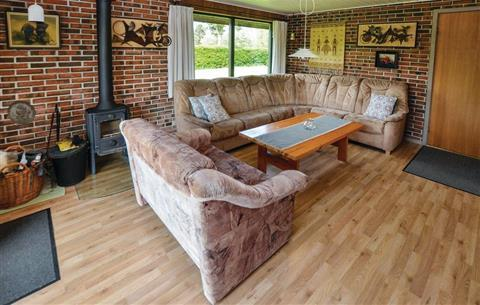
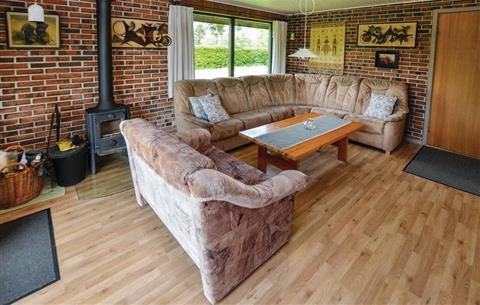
- decorative plate [6,99,37,126]
